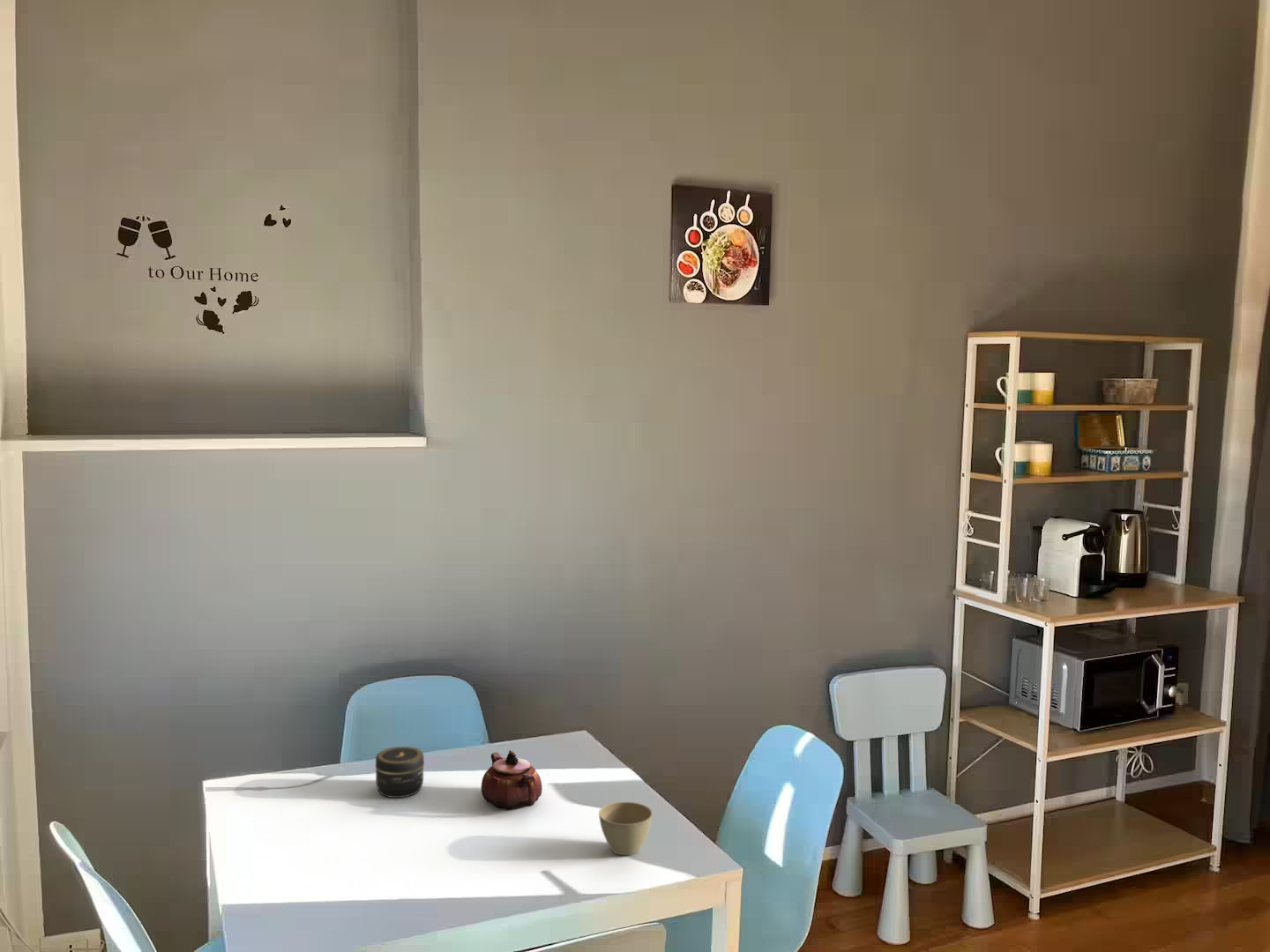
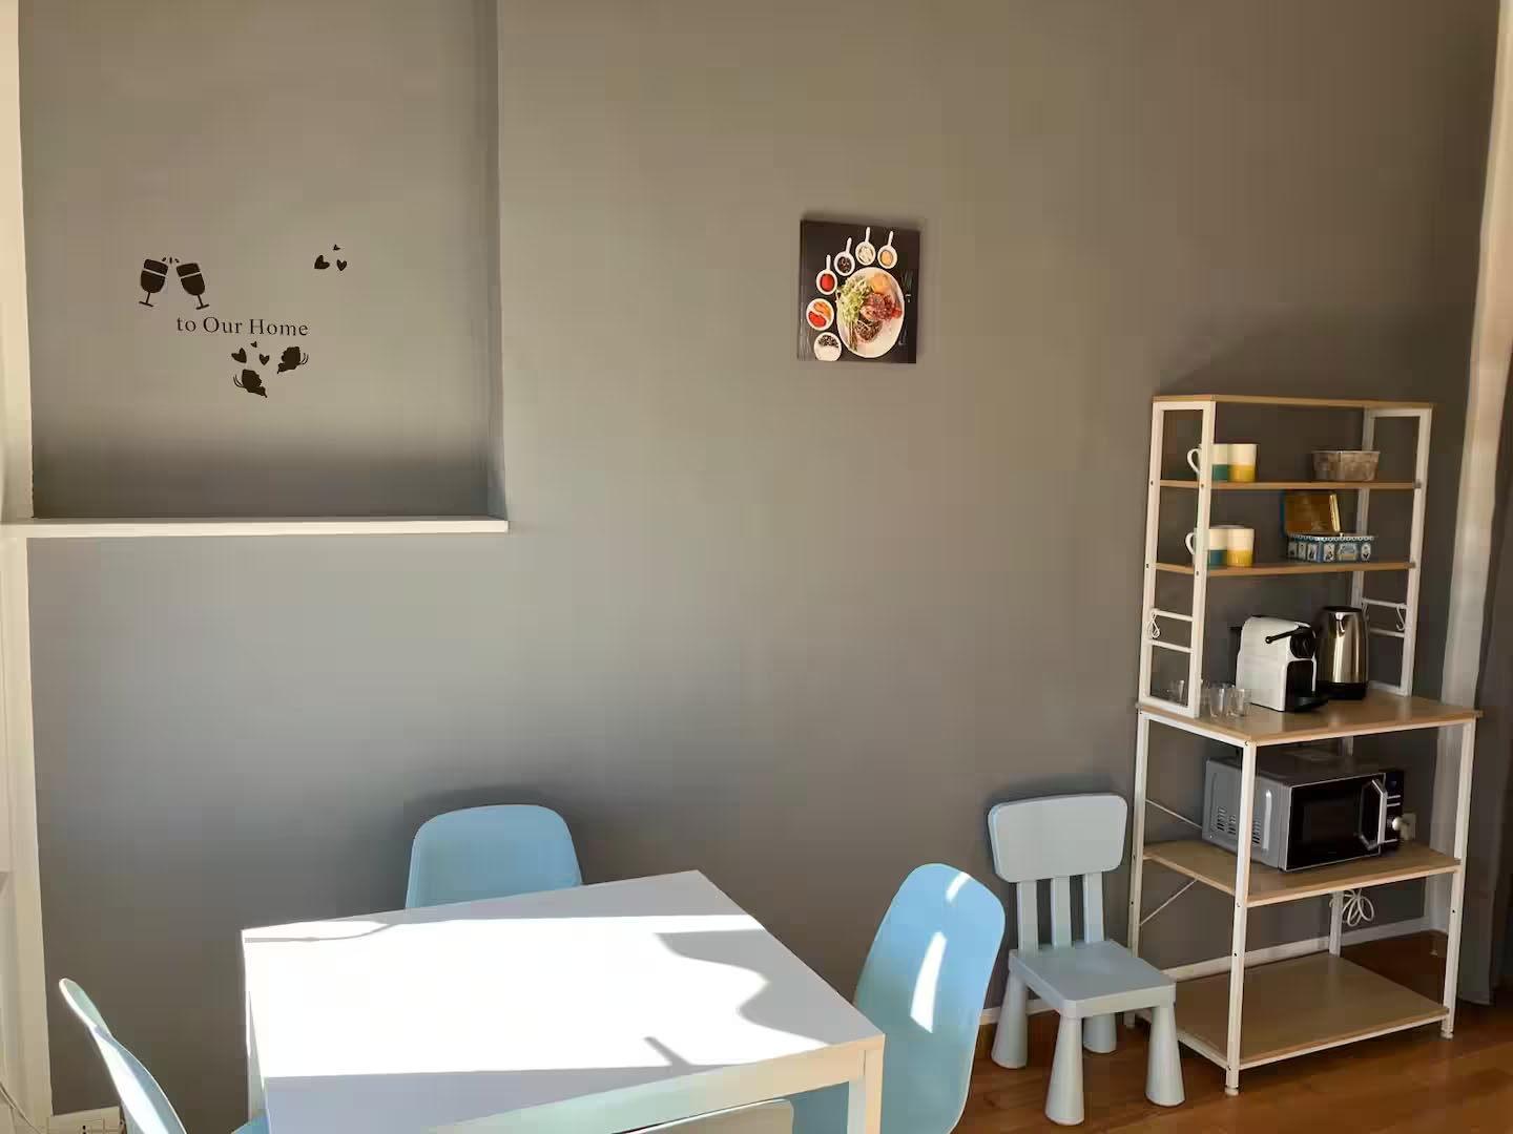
- jar [375,746,425,799]
- teapot [481,749,543,811]
- flower pot [598,801,654,856]
